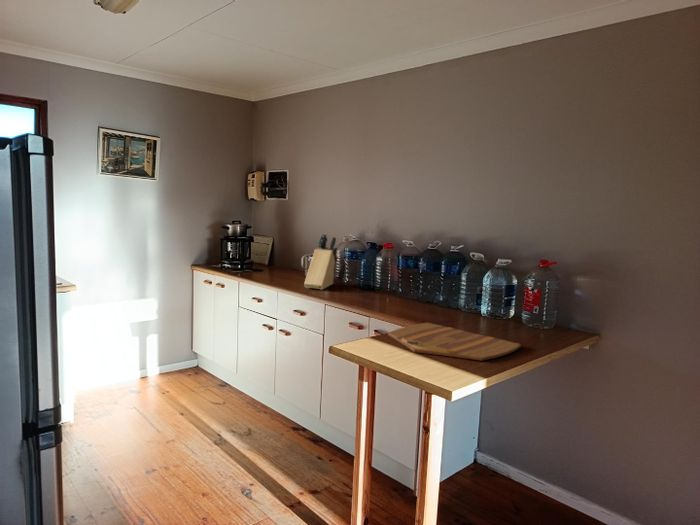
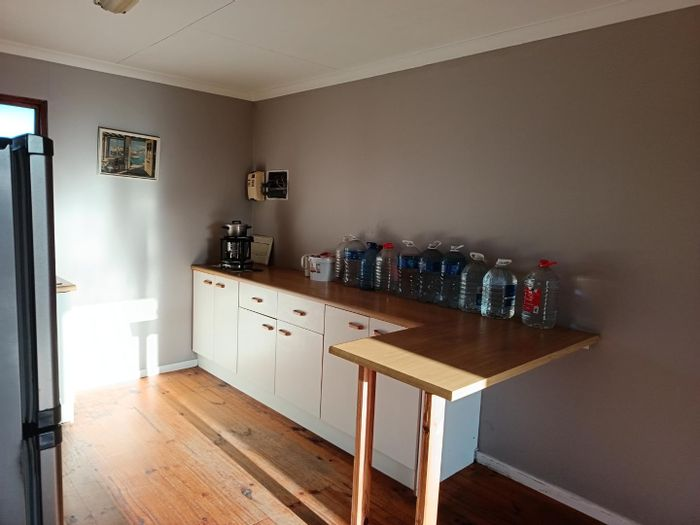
- cutting board [387,322,522,361]
- knife block [303,233,339,290]
